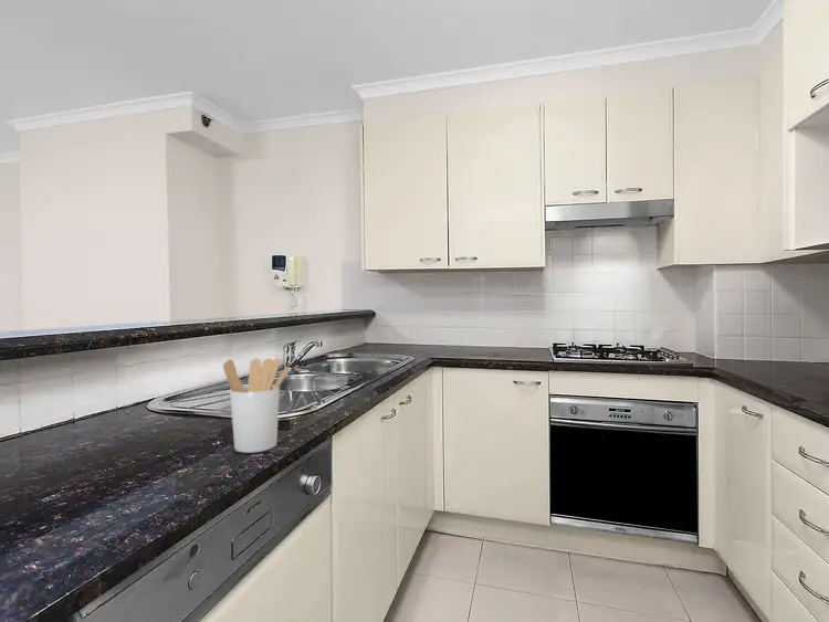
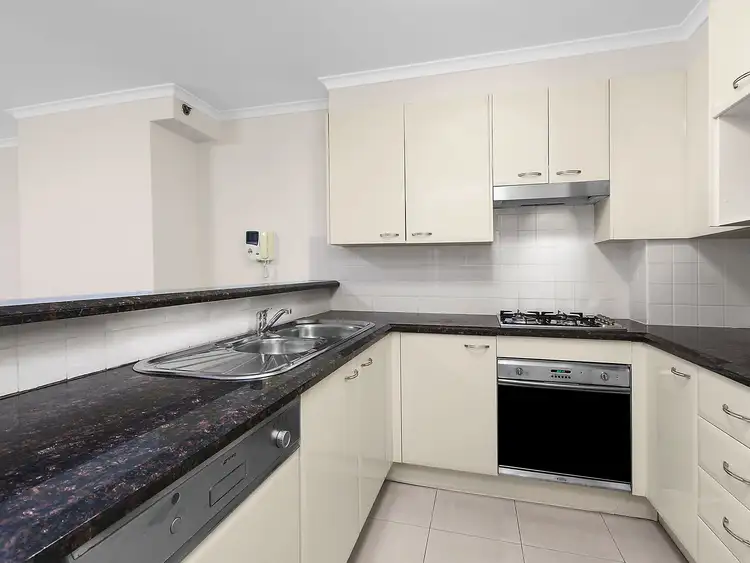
- utensil holder [222,357,290,454]
